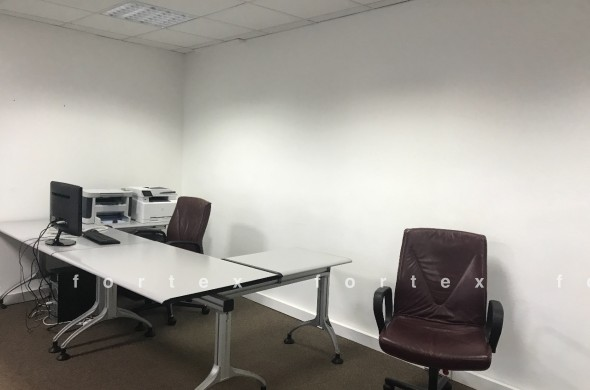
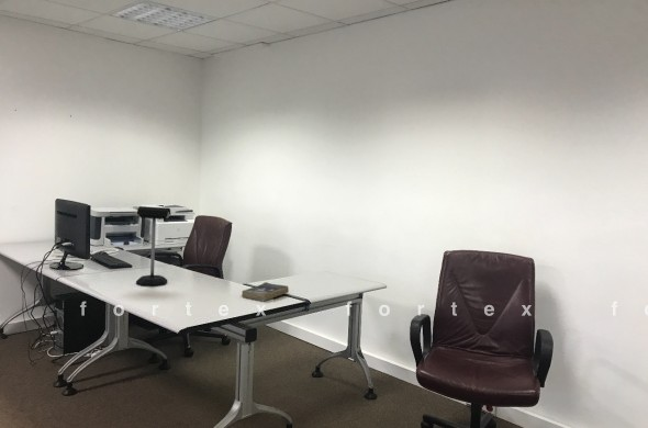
+ mailbox [135,205,171,288]
+ book [241,281,290,303]
